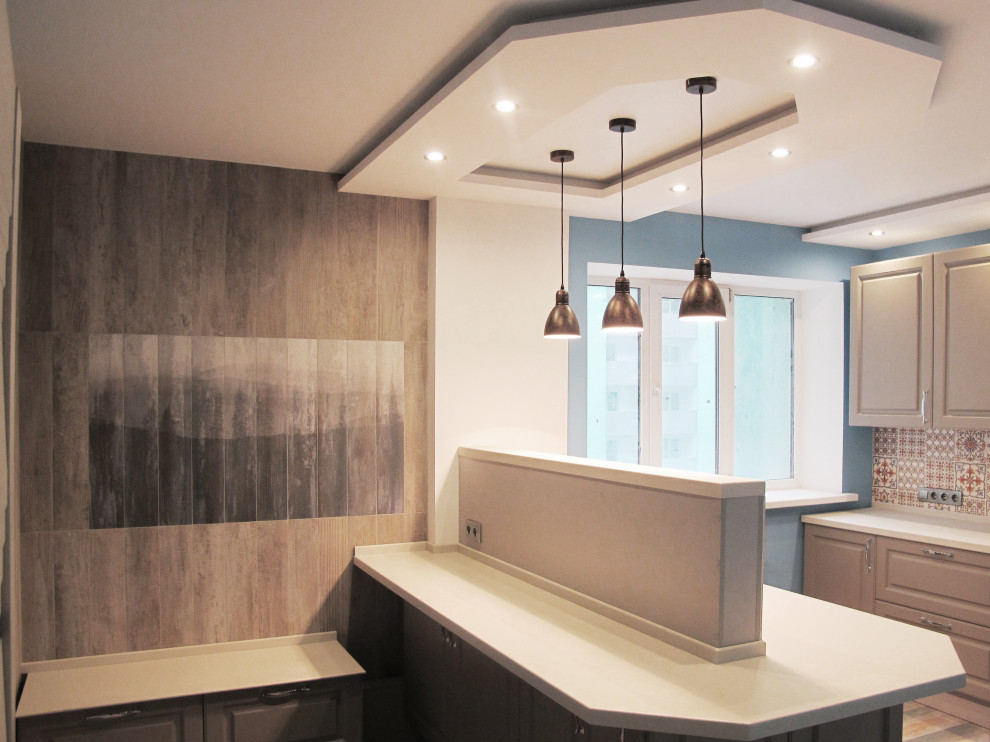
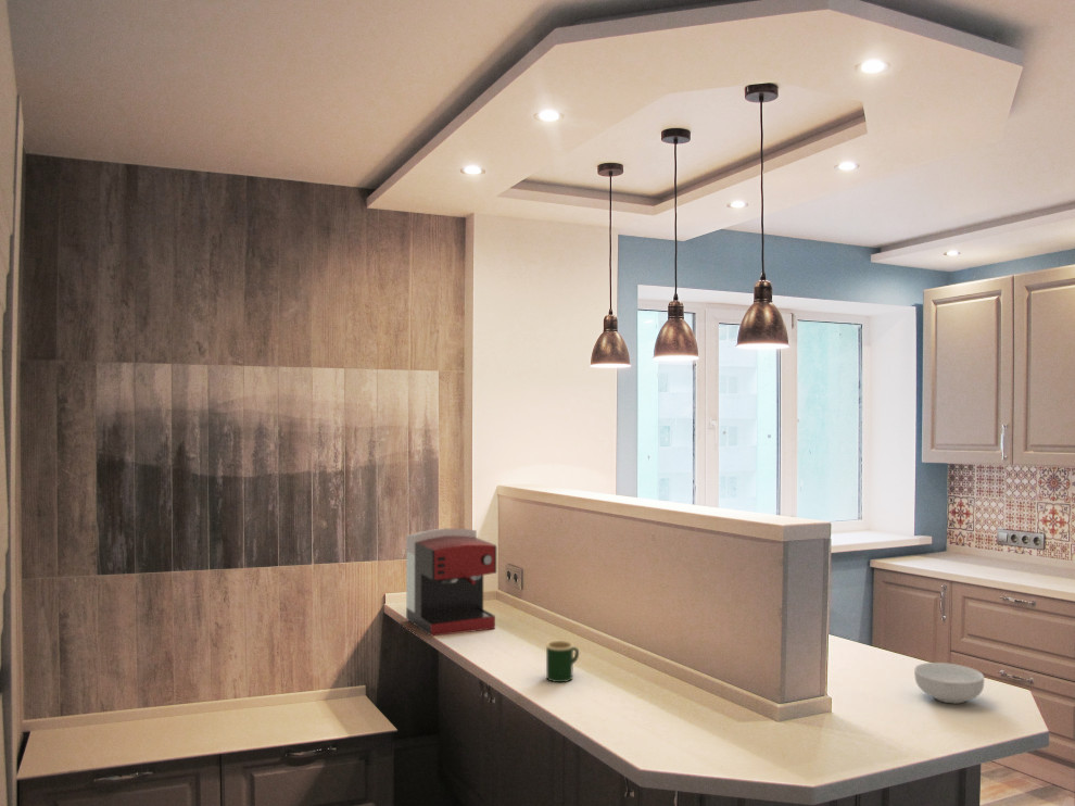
+ coffee maker [405,527,497,638]
+ cereal bowl [913,662,985,705]
+ mug [545,640,580,683]
